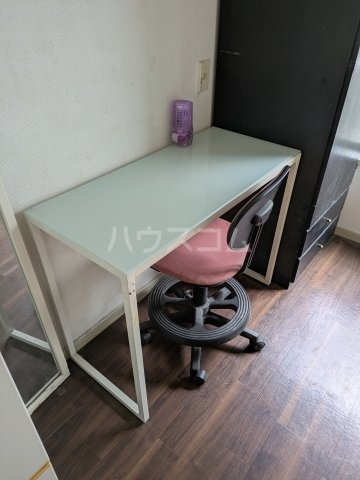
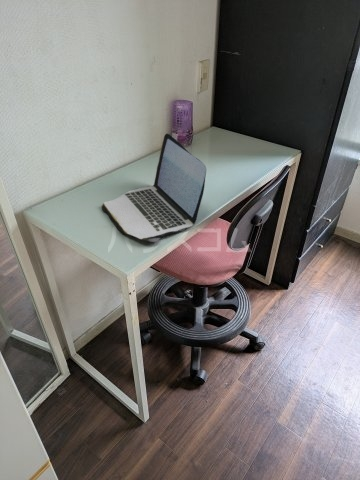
+ laptop [101,133,207,243]
